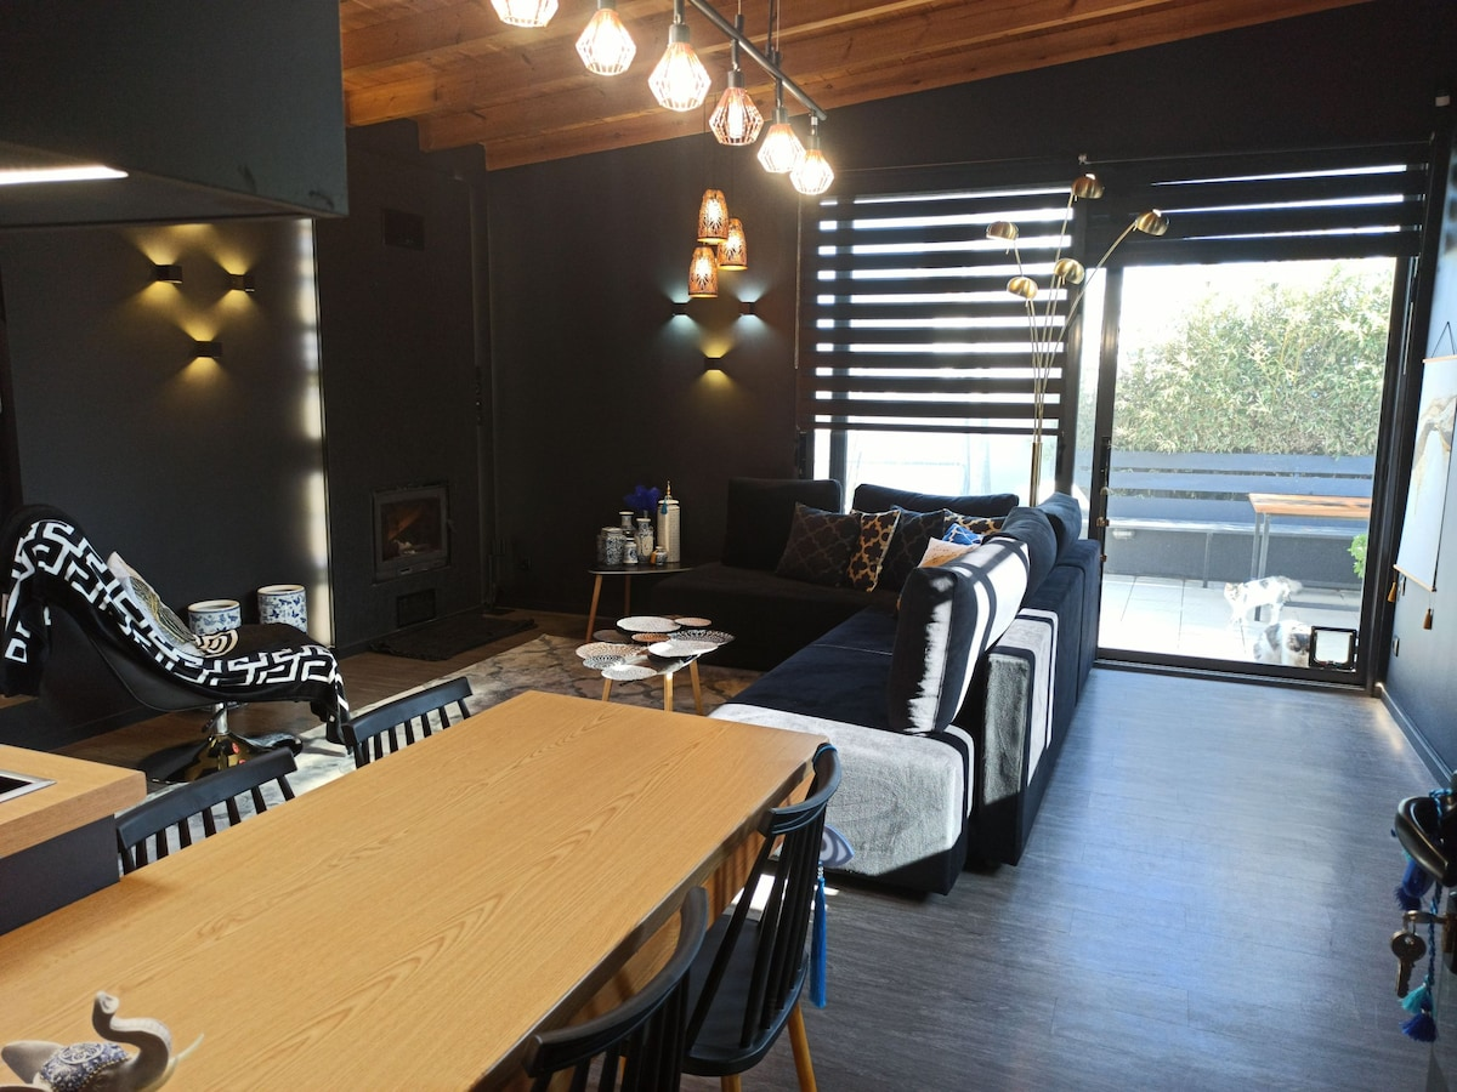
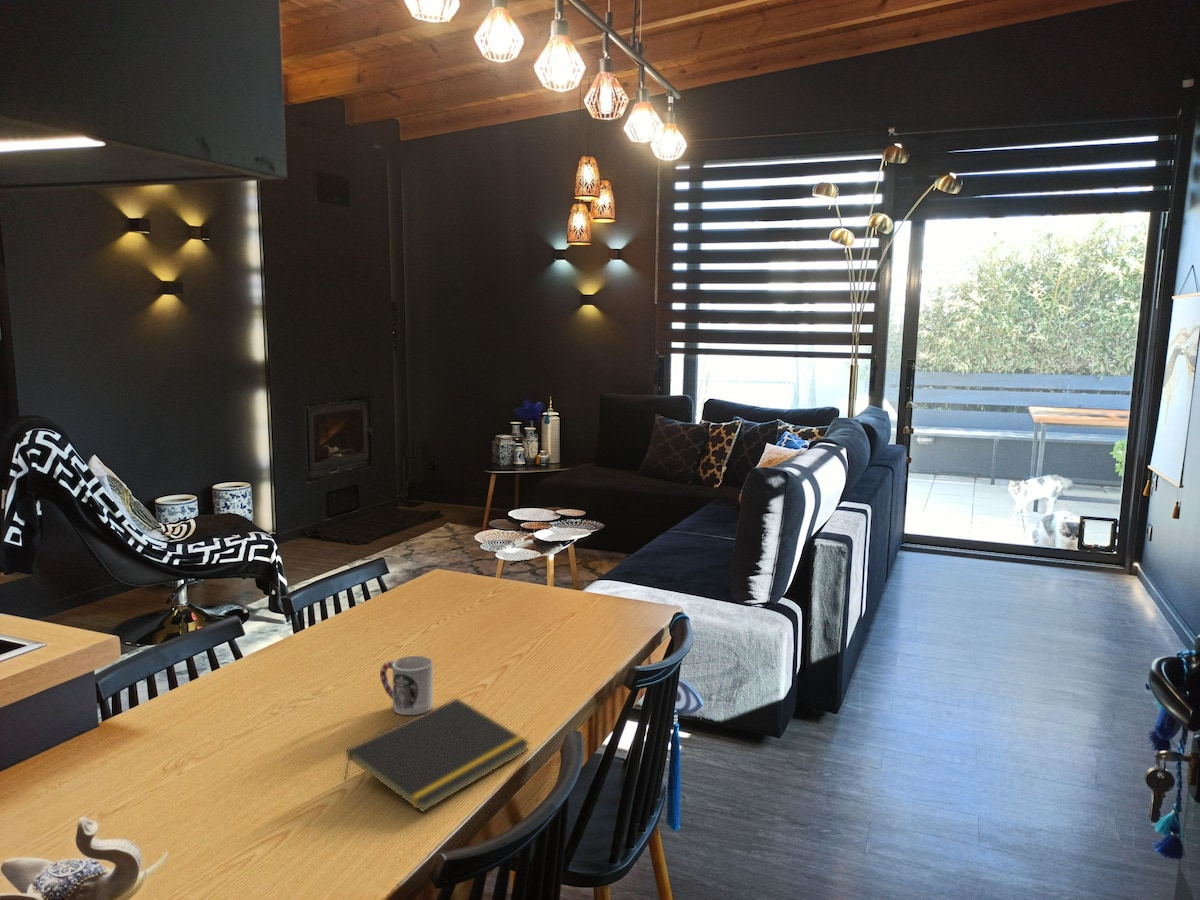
+ notepad [343,697,531,813]
+ cup [379,655,434,716]
